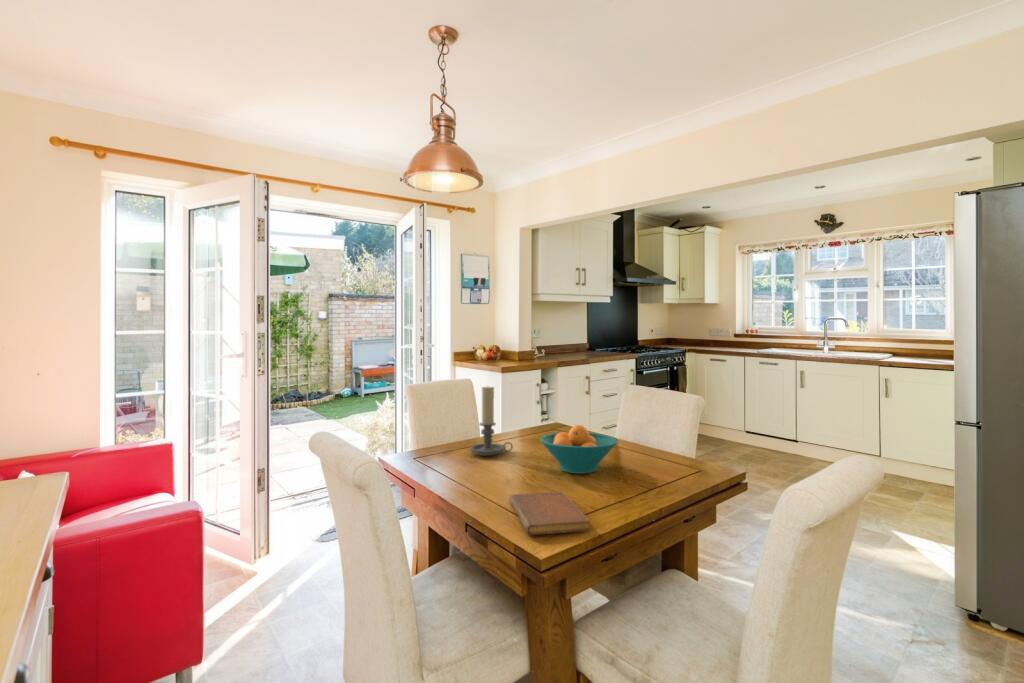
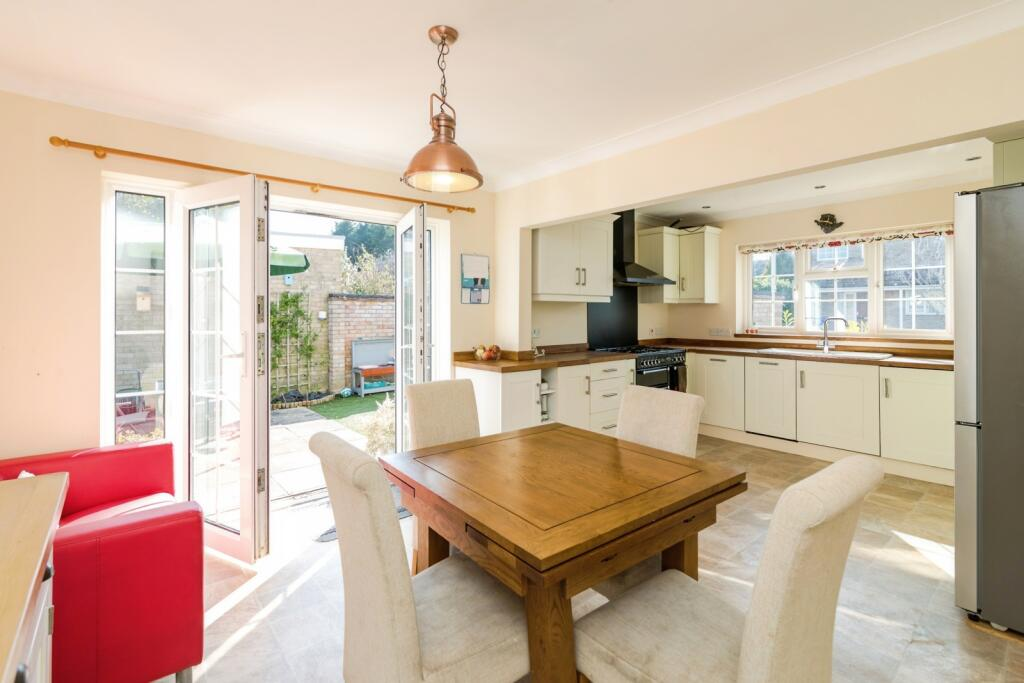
- notebook [508,491,591,536]
- candle holder [469,385,514,457]
- fruit bowl [539,424,619,475]
